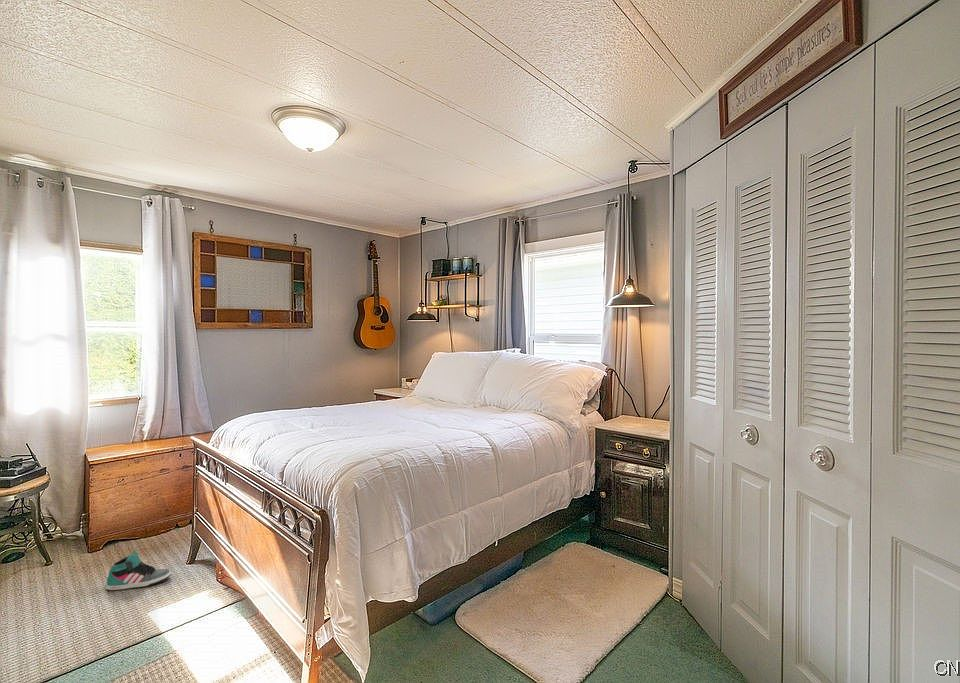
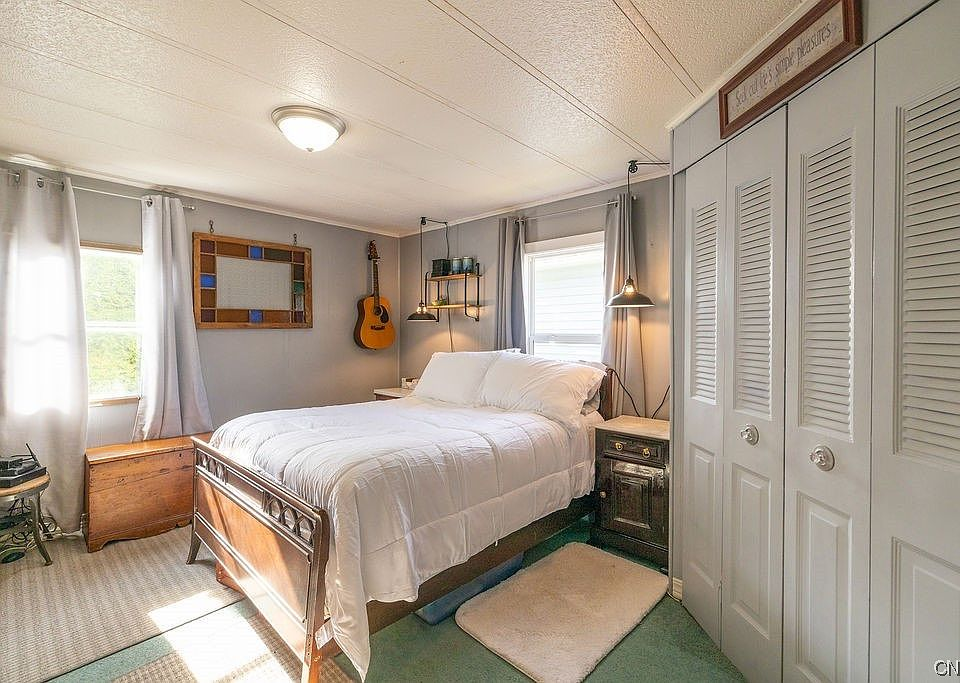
- sneaker [105,549,172,591]
